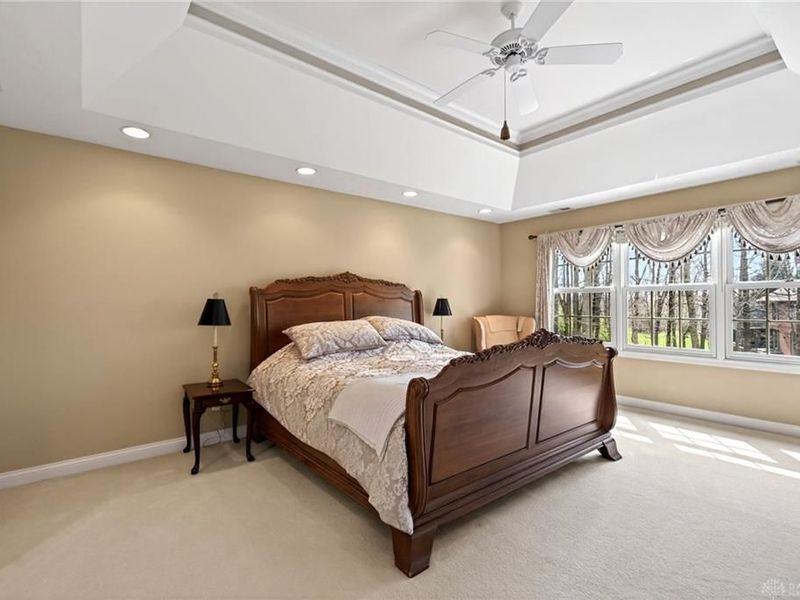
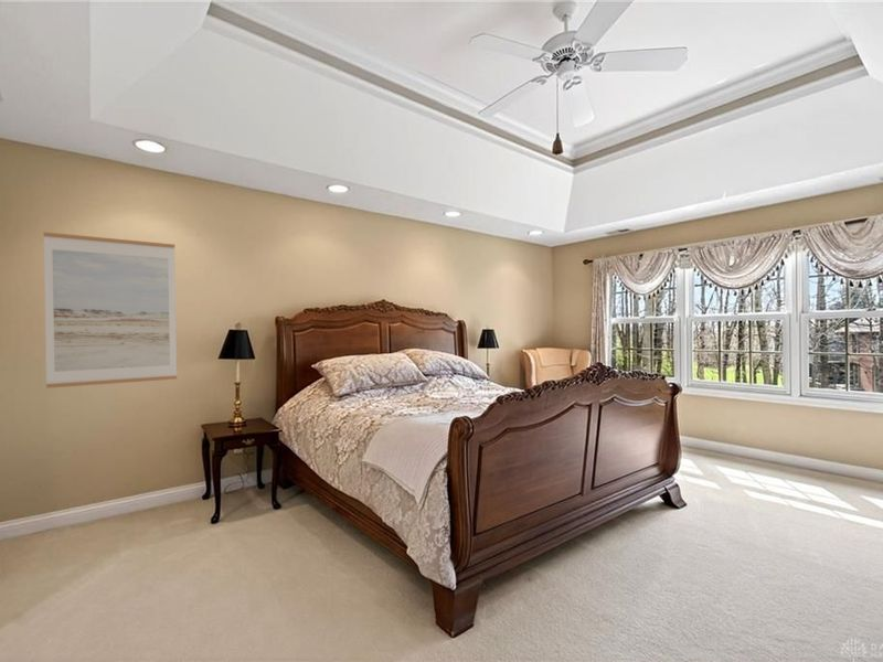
+ wall art [43,231,178,389]
